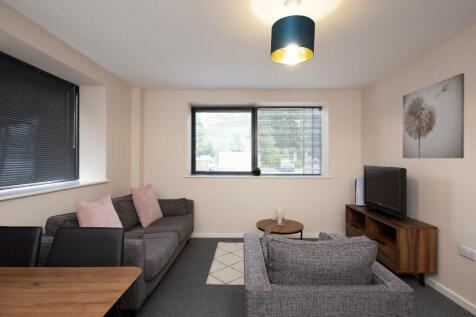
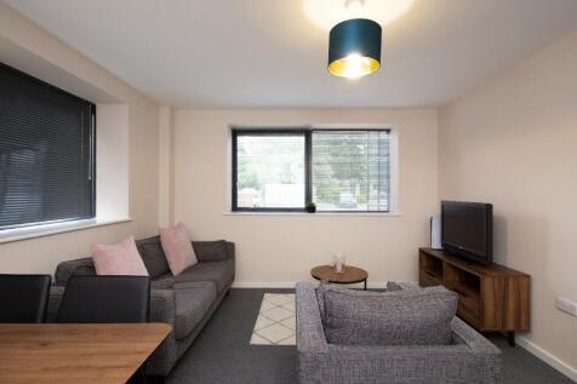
- wall art [402,72,465,159]
